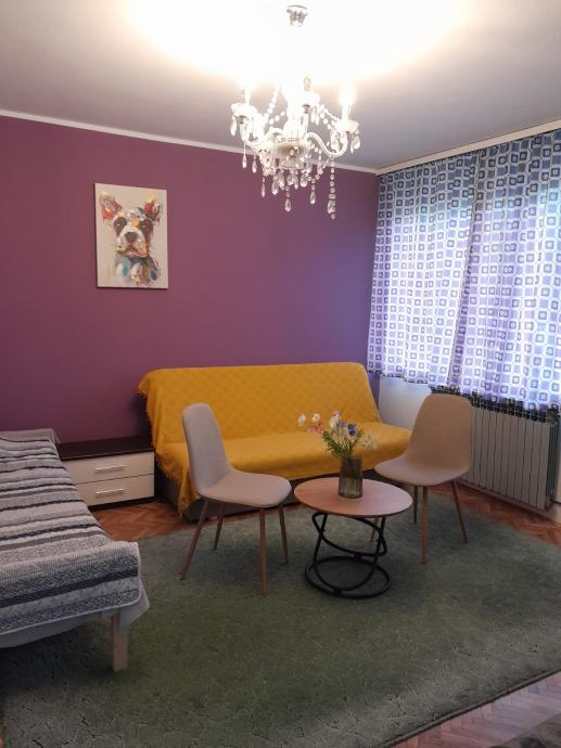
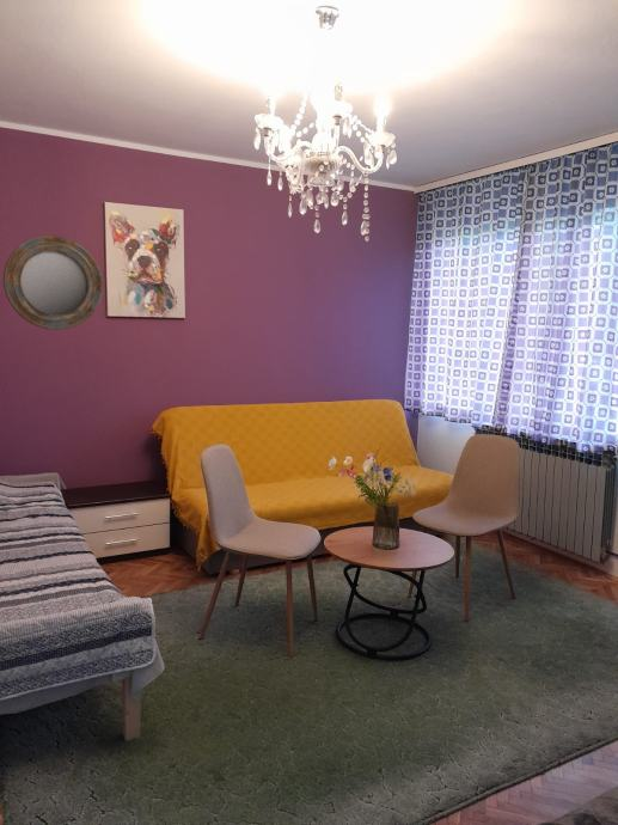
+ home mirror [2,234,104,331]
